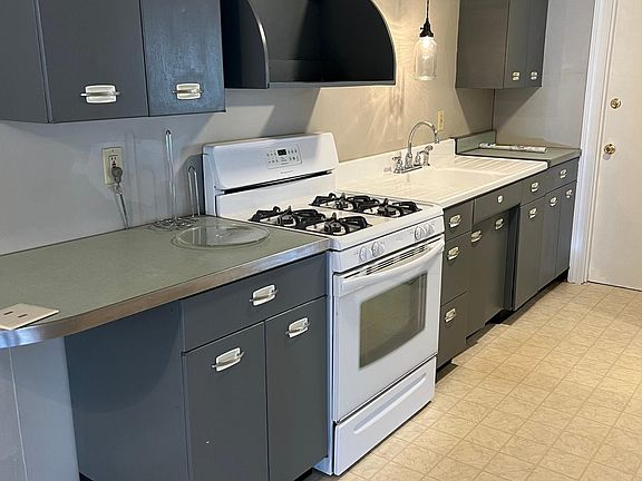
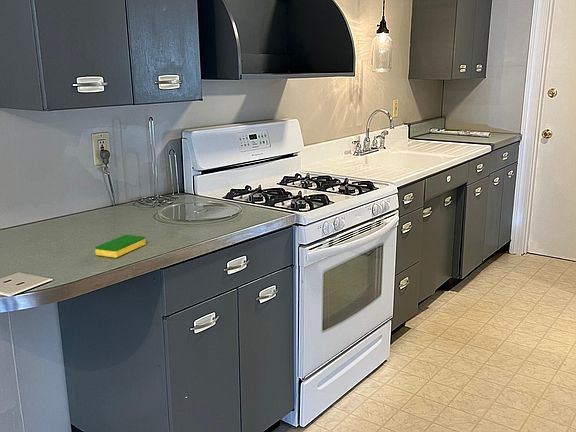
+ dish sponge [94,234,147,259]
